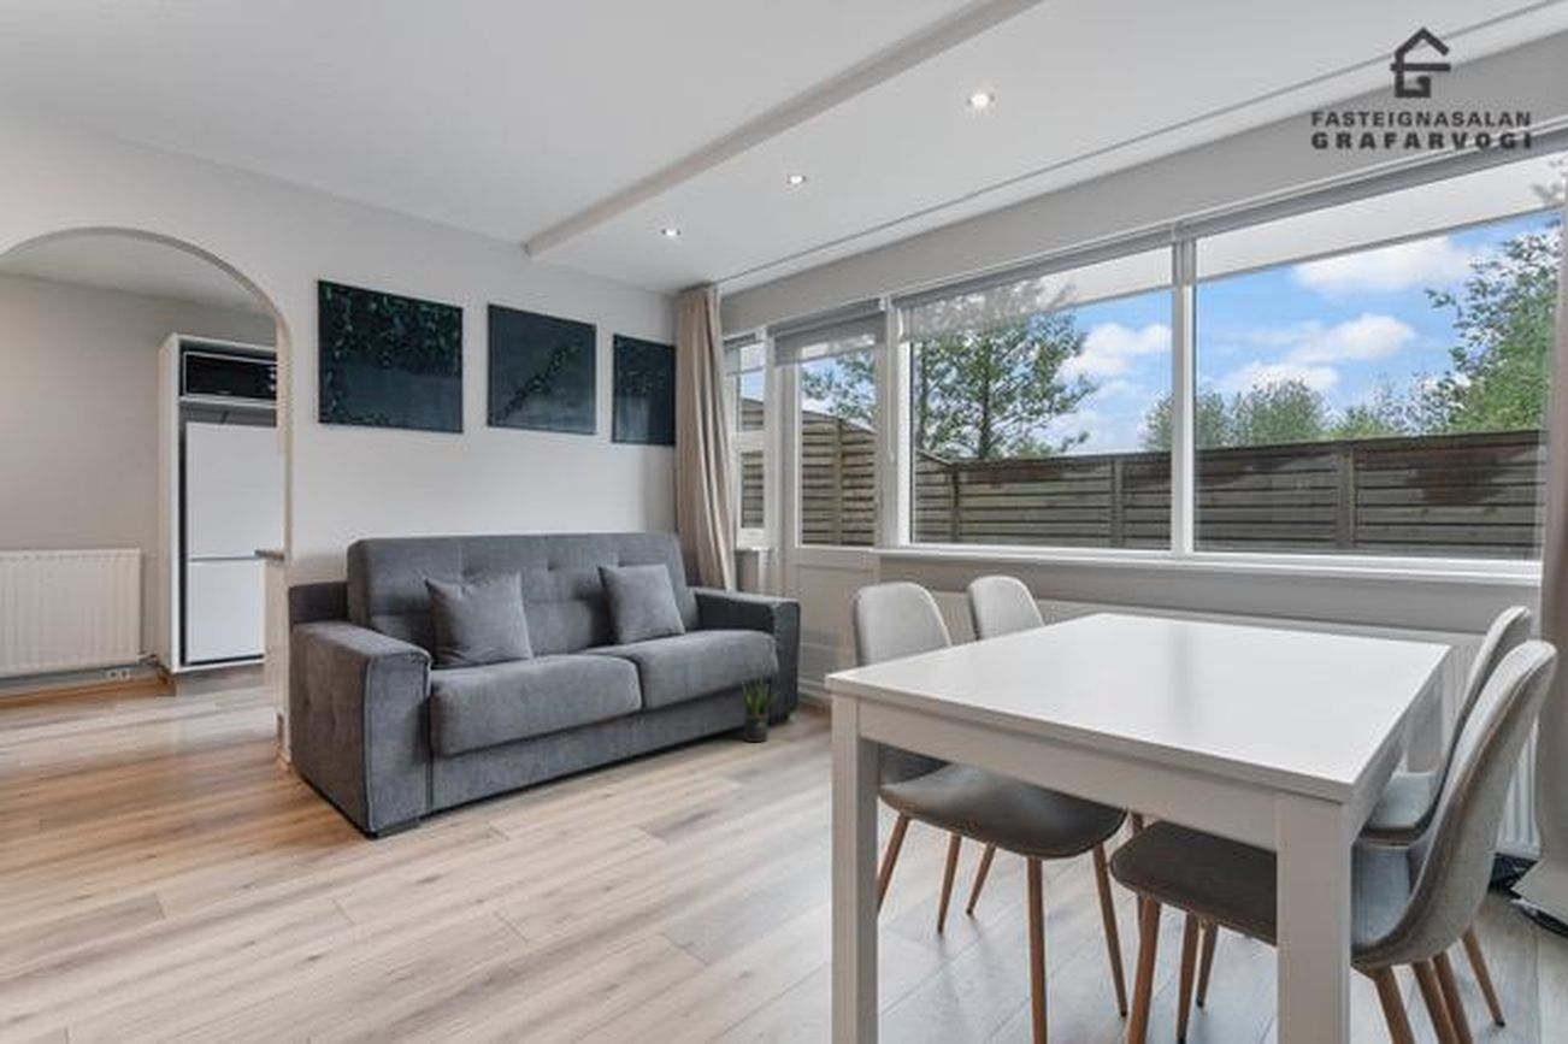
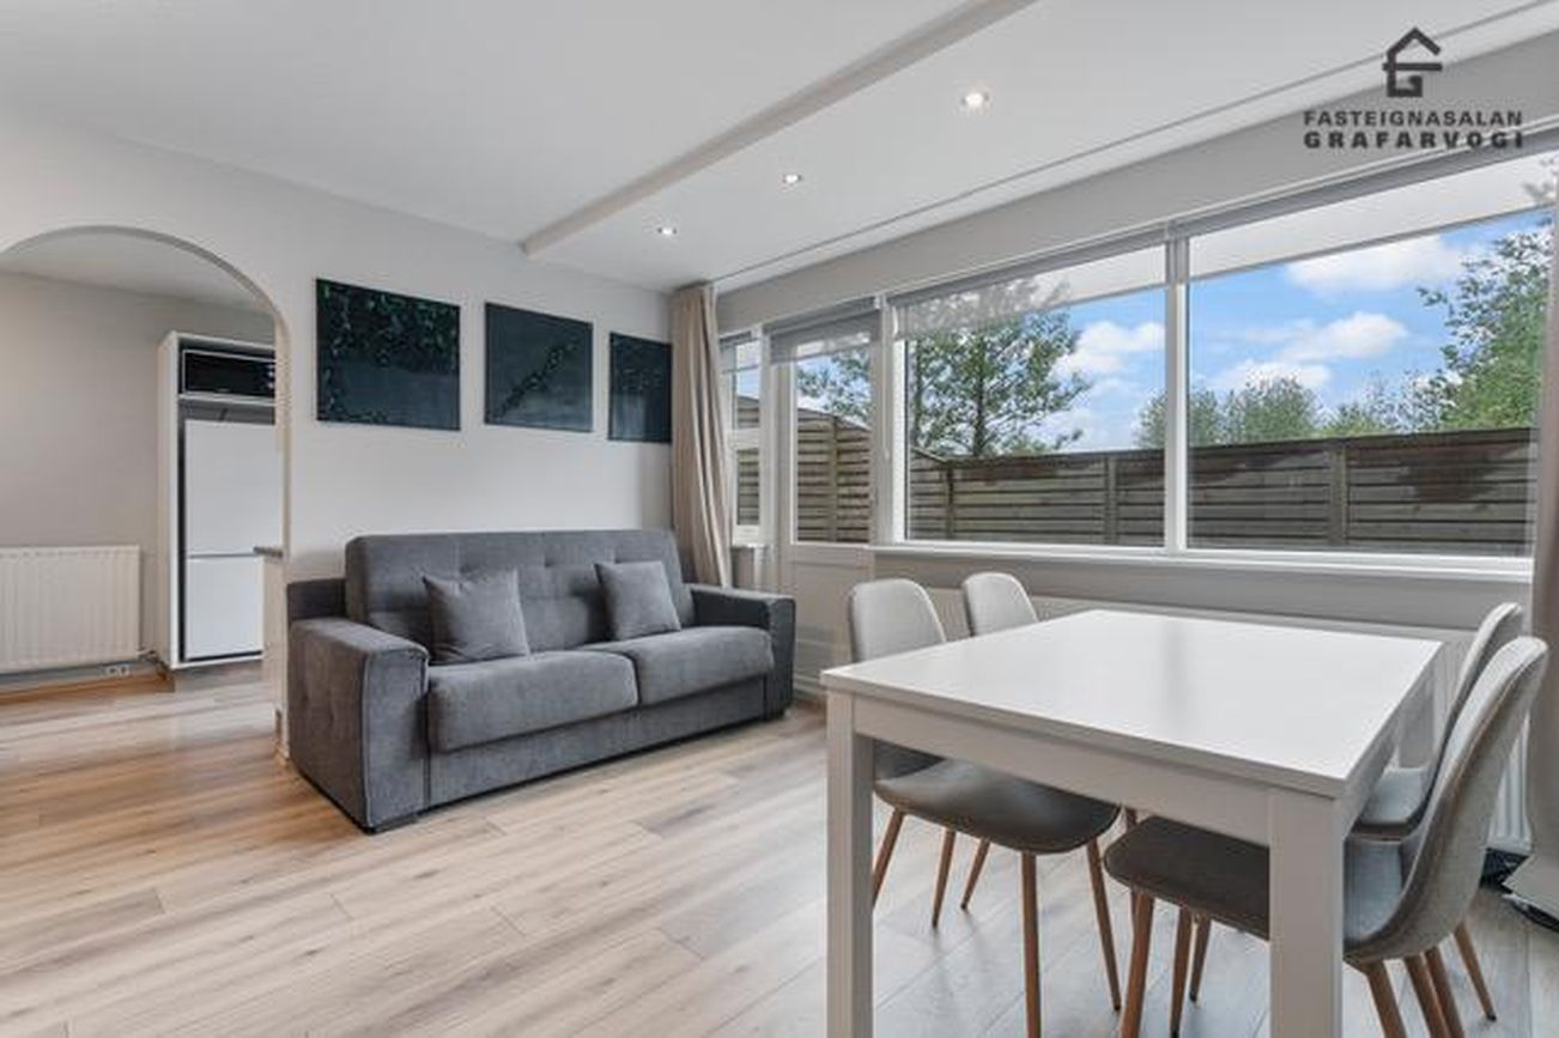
- potted plant [742,676,780,743]
